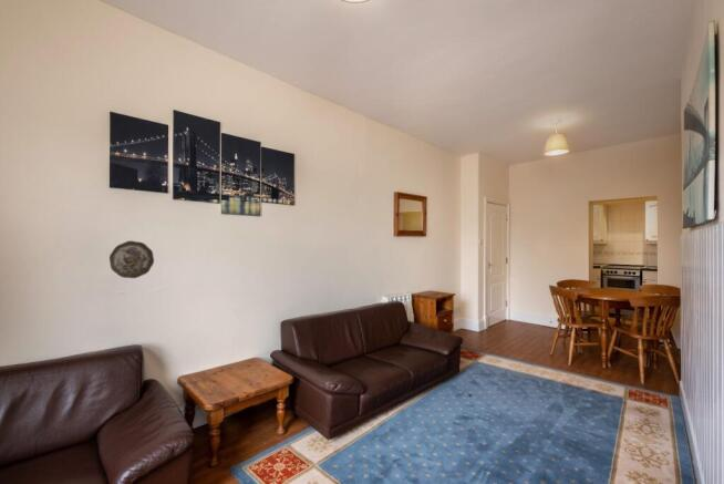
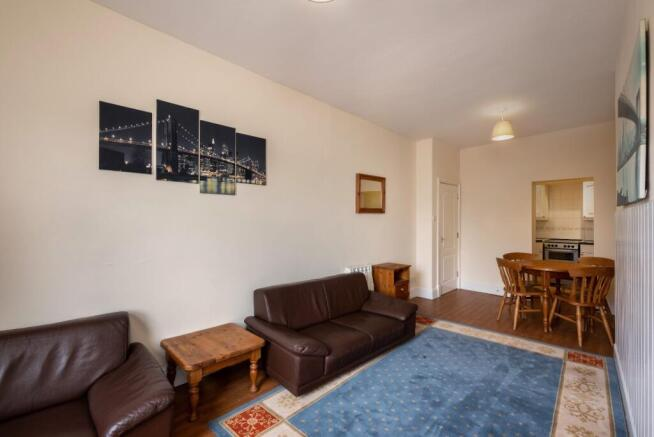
- decorative plate [108,240,155,279]
